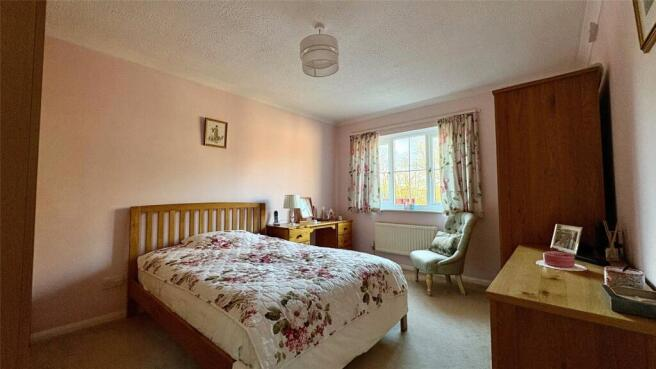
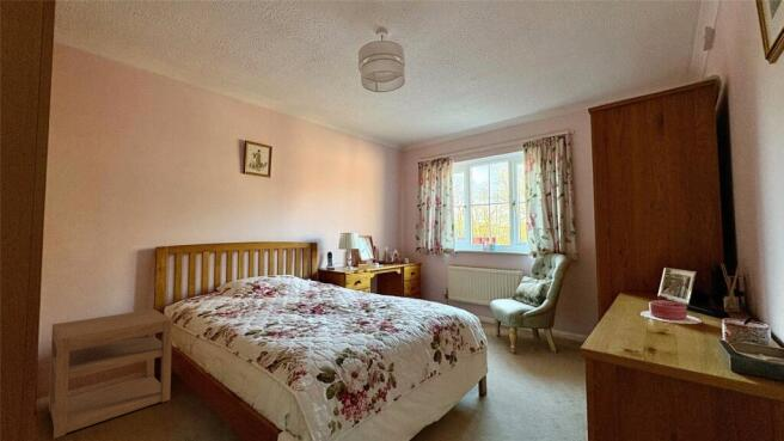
+ nightstand [48,308,173,440]
